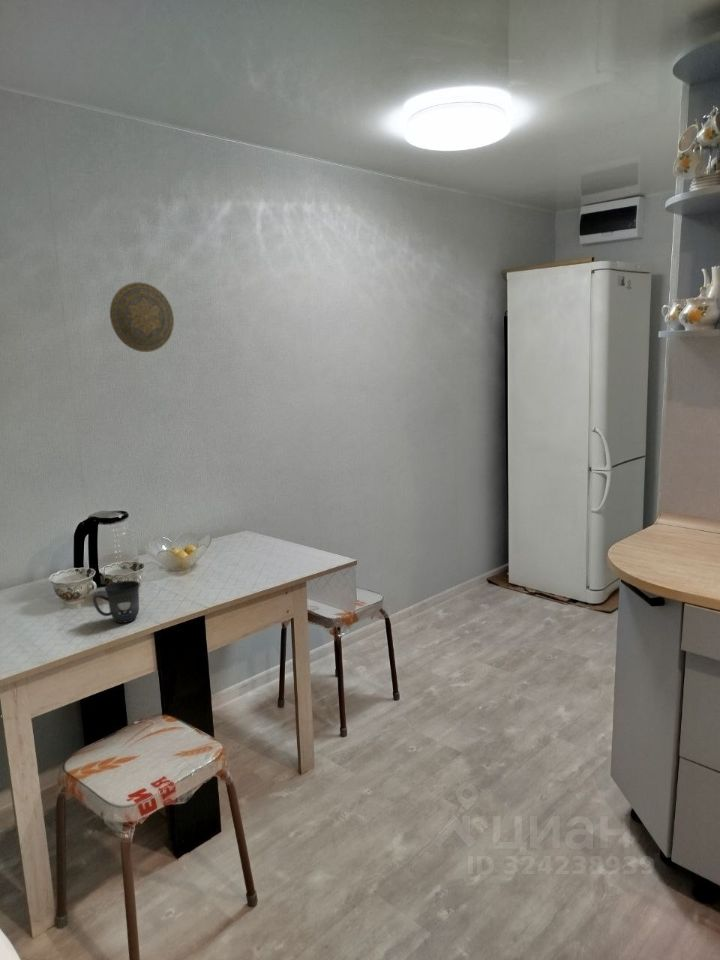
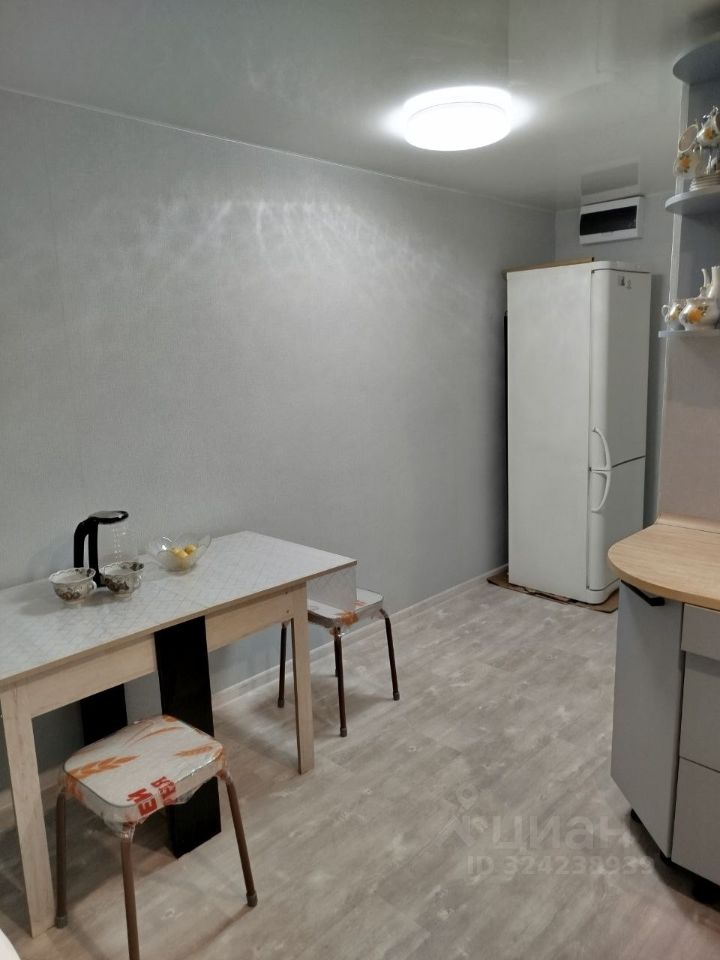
- mug [92,580,141,624]
- decorative plate [109,281,175,353]
